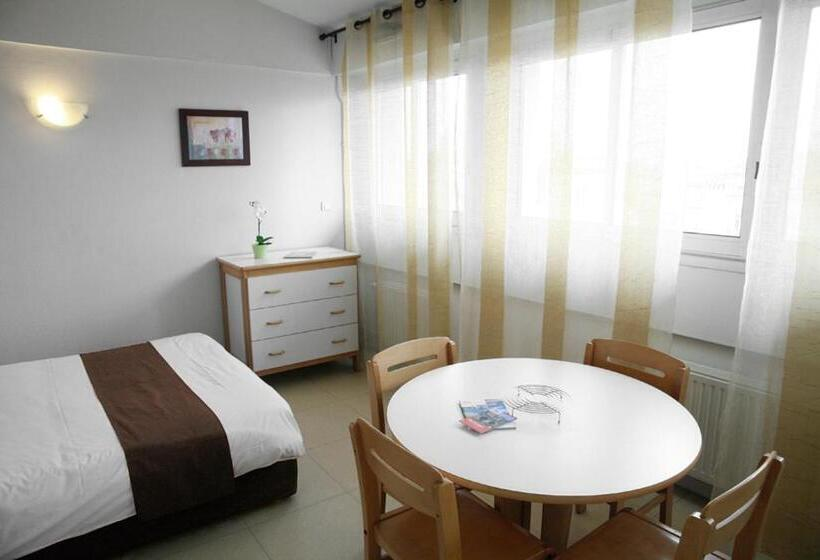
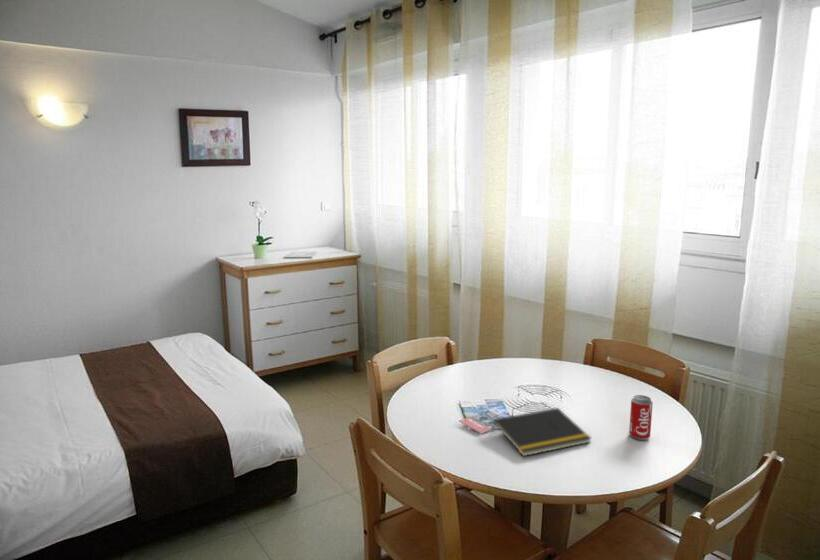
+ beverage can [628,394,654,441]
+ notepad [491,407,593,457]
